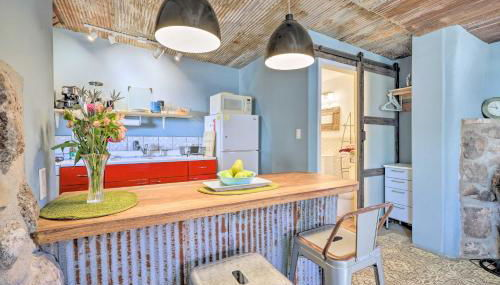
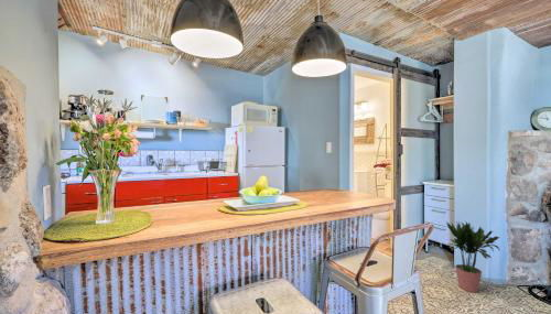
+ potted plant [445,220,501,293]
